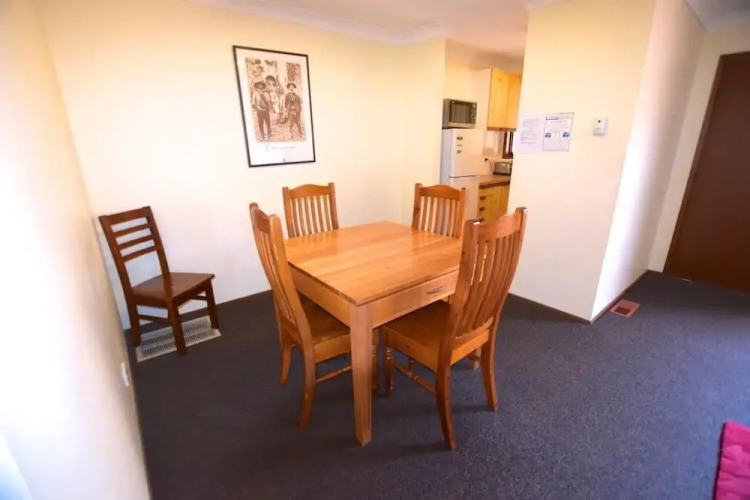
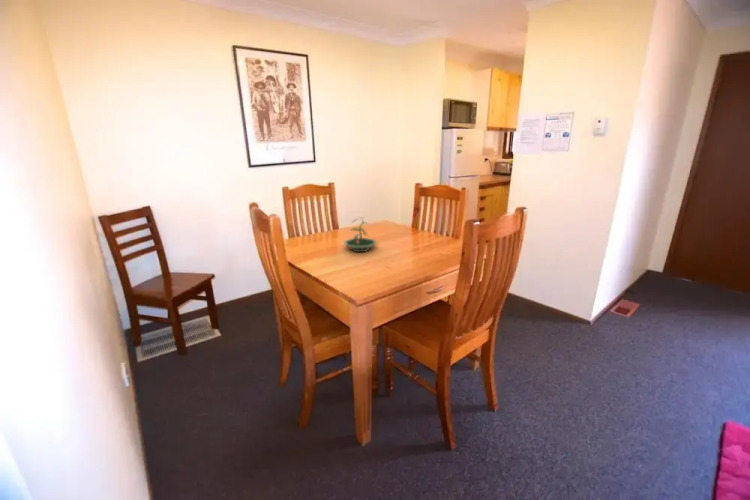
+ terrarium [343,216,378,253]
